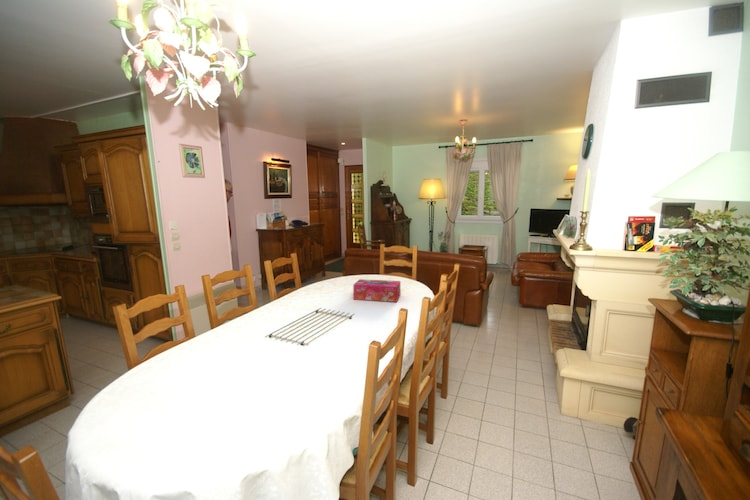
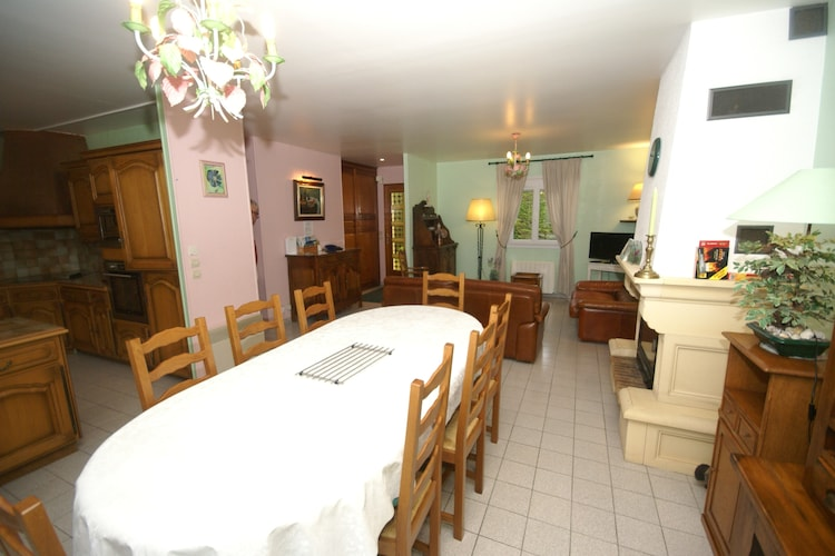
- tissue box [352,278,401,303]
